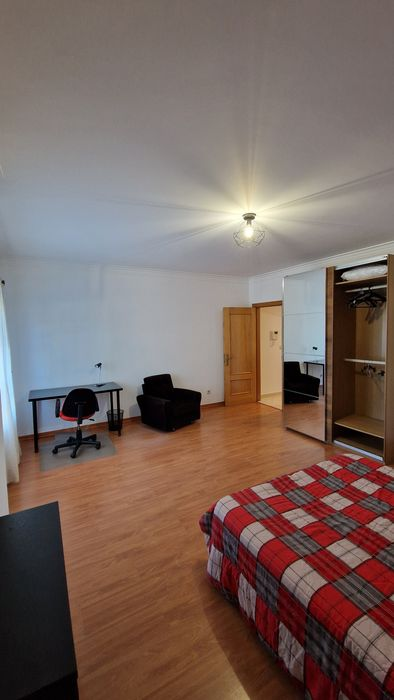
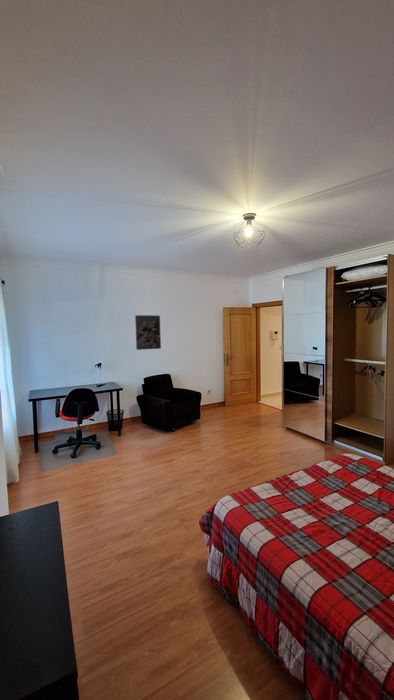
+ wall art [134,314,162,351]
